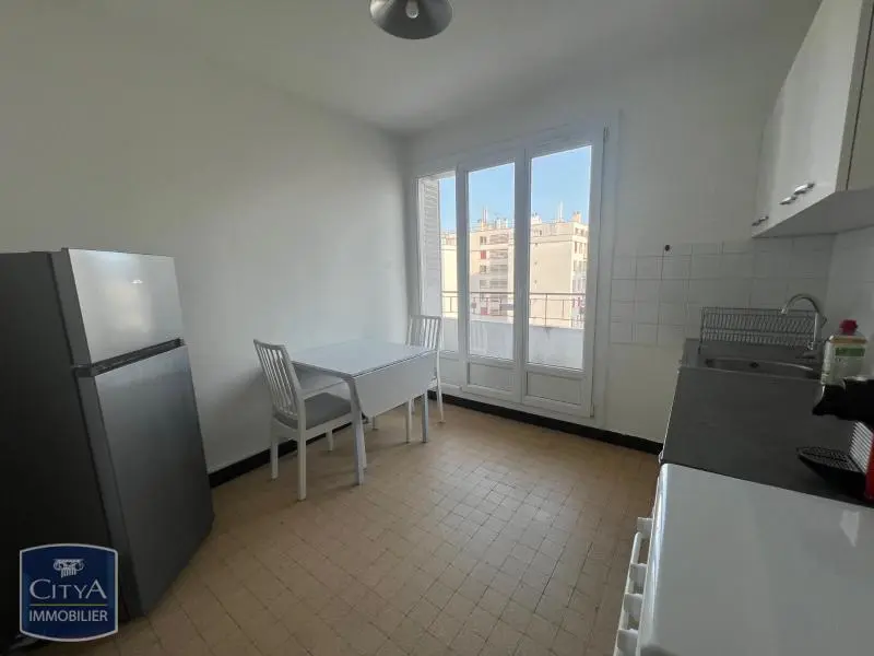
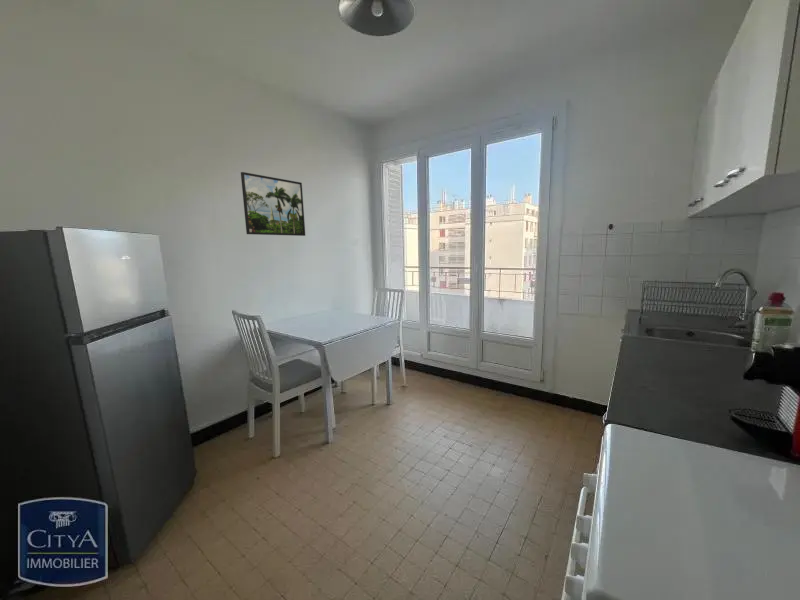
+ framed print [240,171,306,237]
